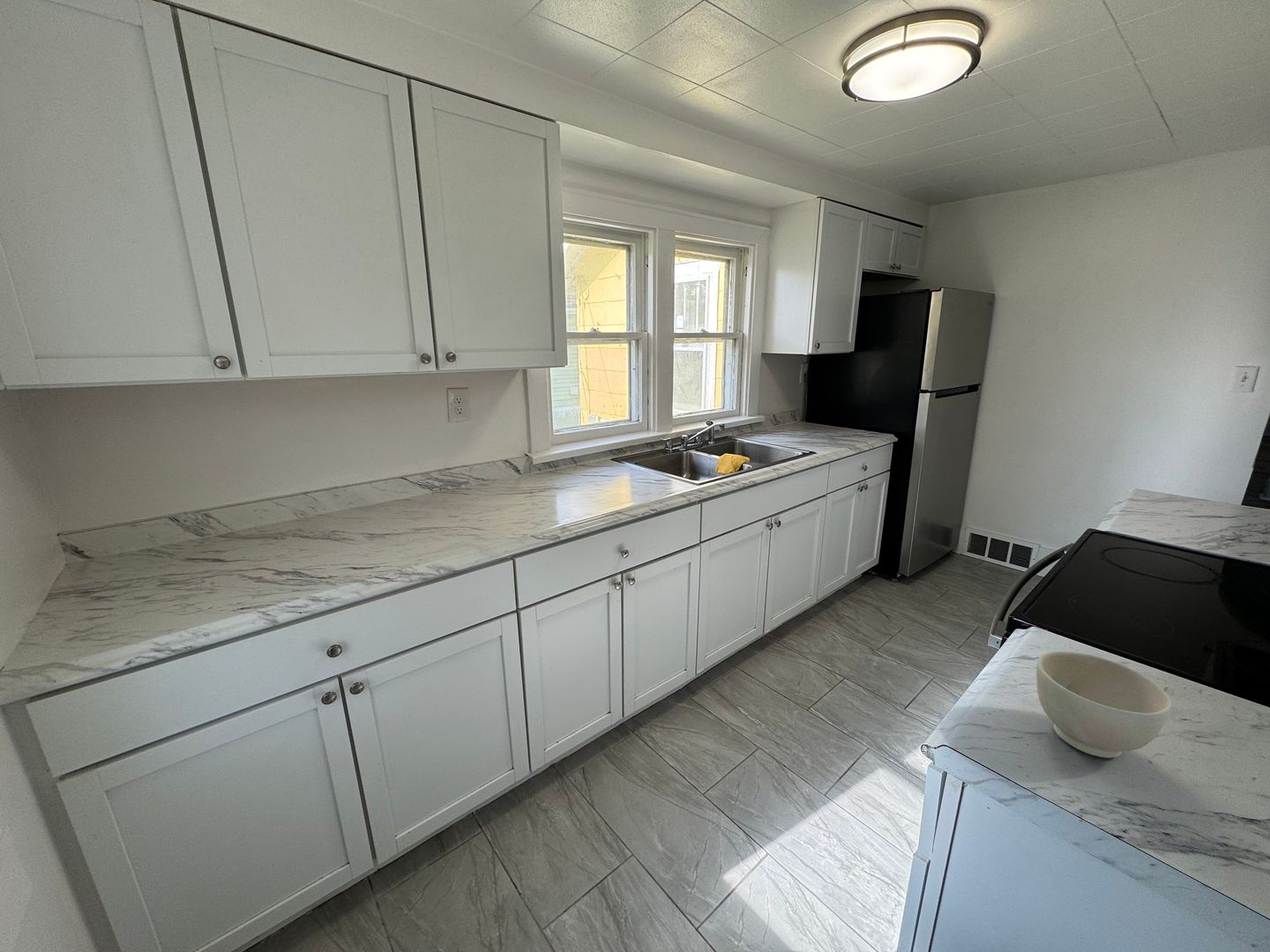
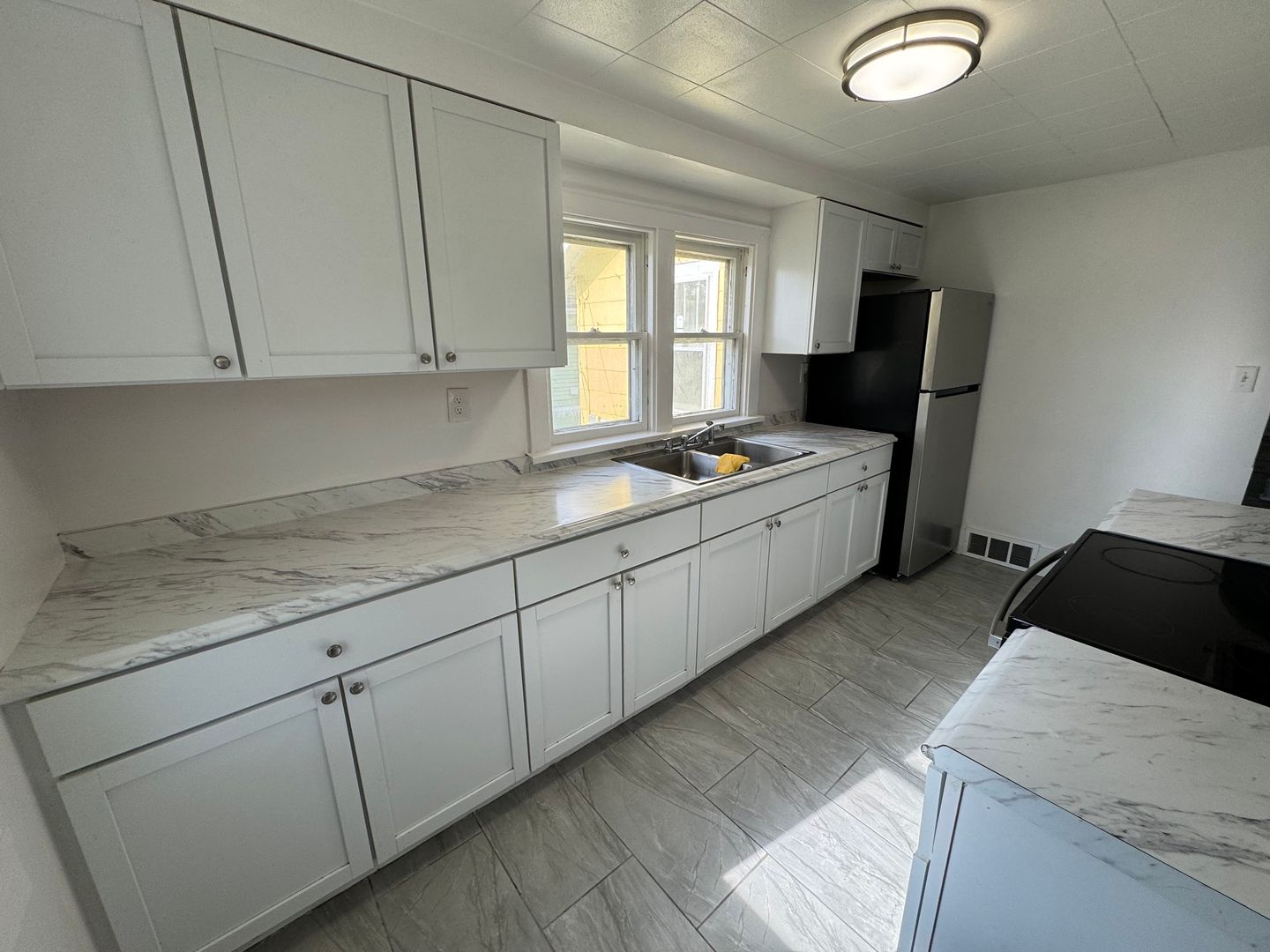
- bowl [1035,651,1172,759]
